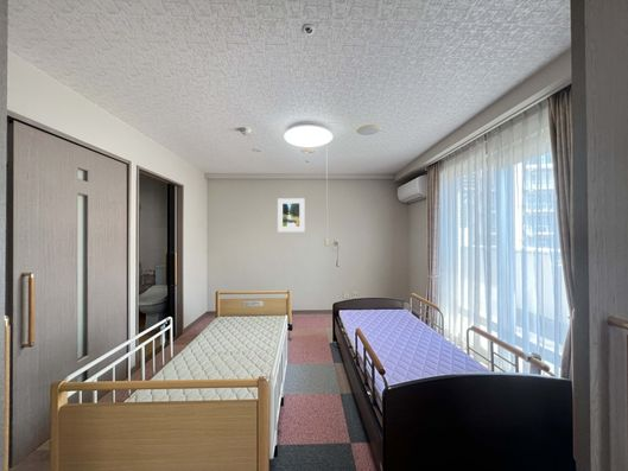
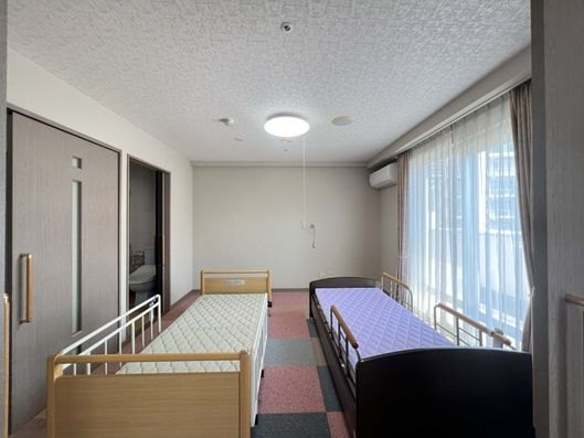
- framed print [277,197,306,233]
